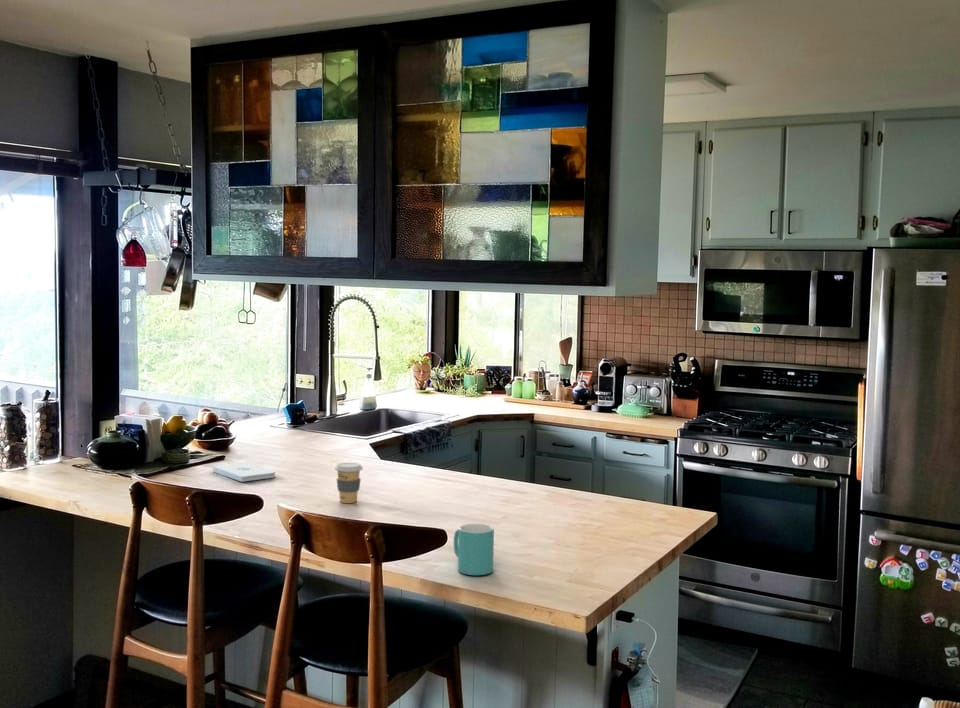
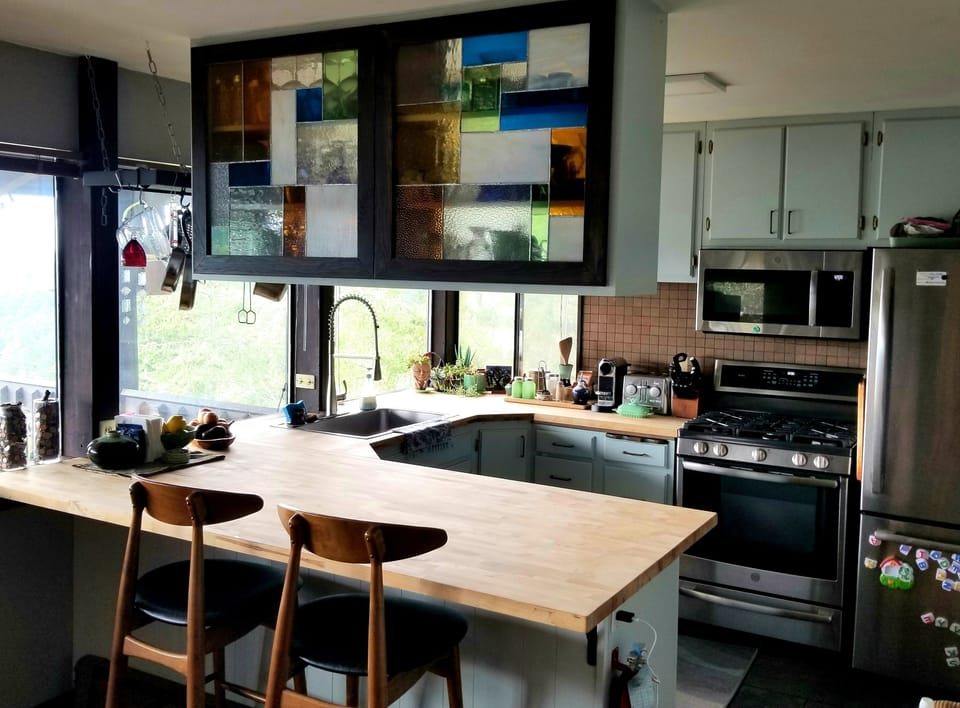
- mug [453,523,495,576]
- notepad [212,462,276,483]
- coffee cup [334,462,364,504]
